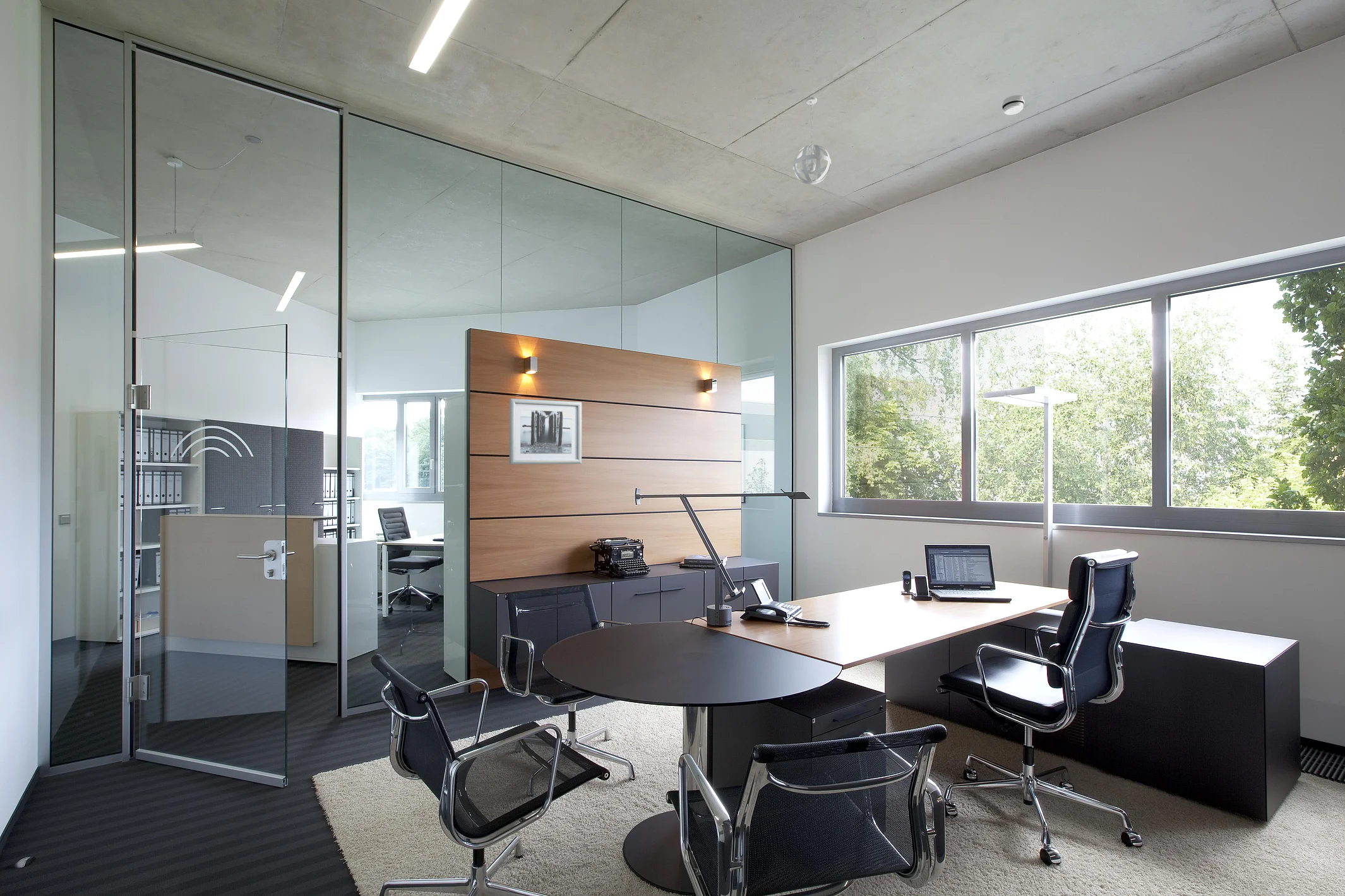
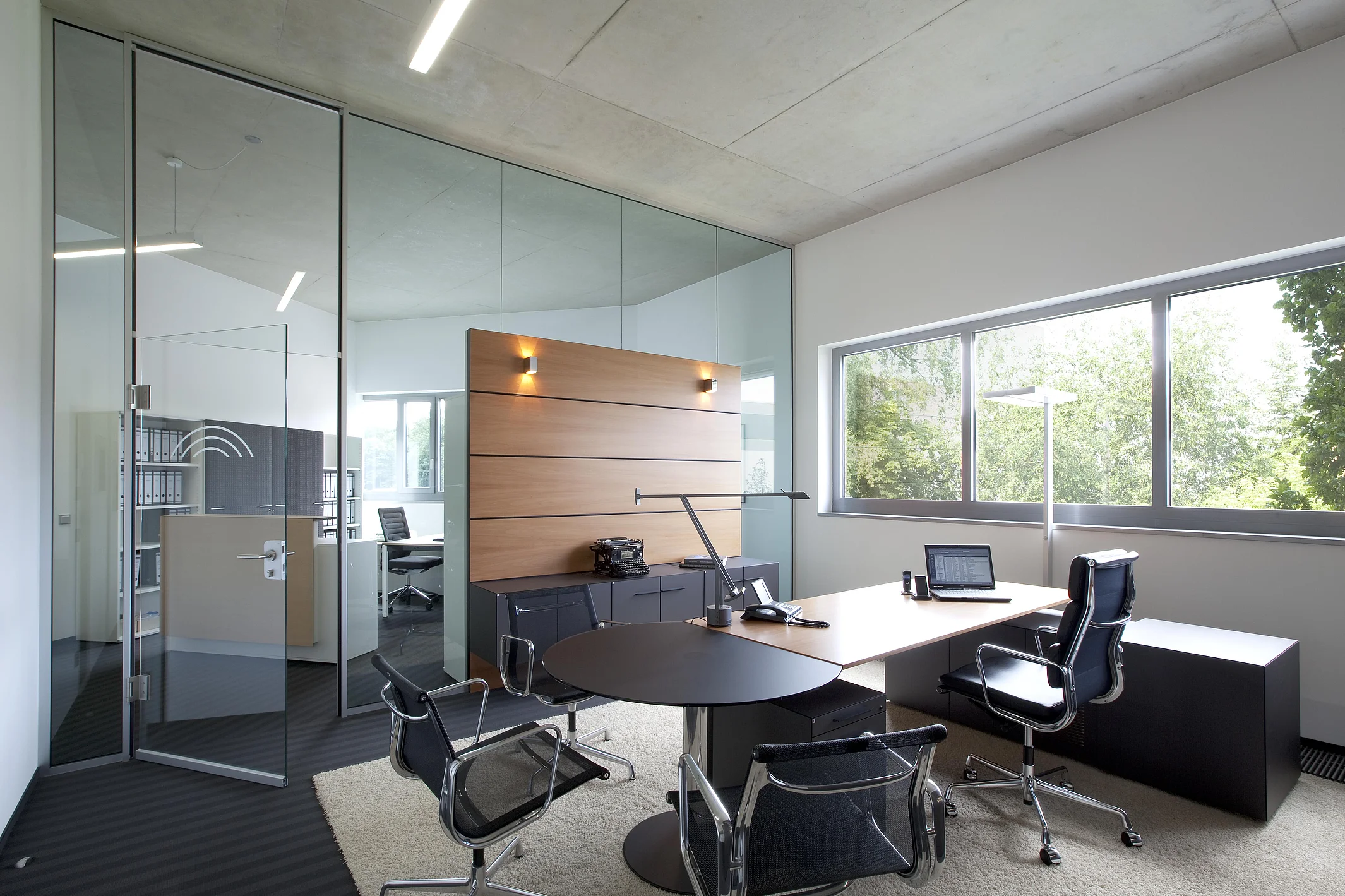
- smoke detector [1001,95,1025,116]
- wall art [509,398,582,465]
- pendant light [792,97,832,185]
